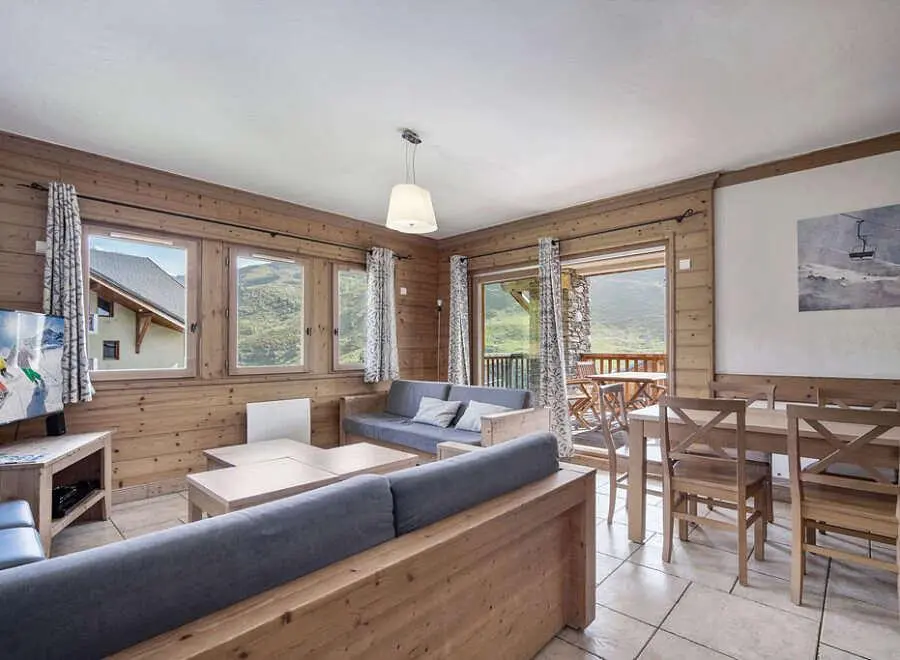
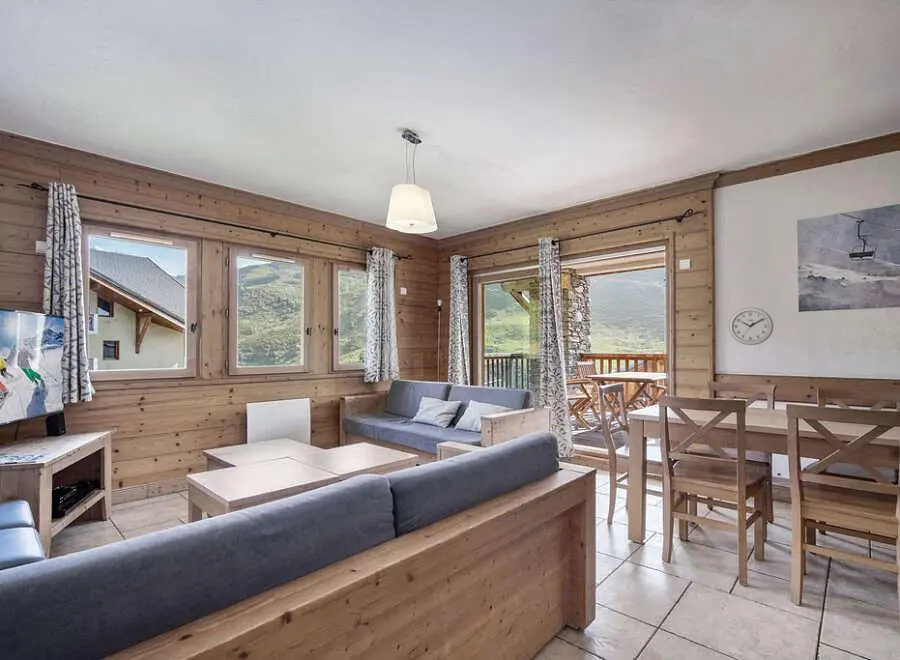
+ wall clock [728,307,774,346]
